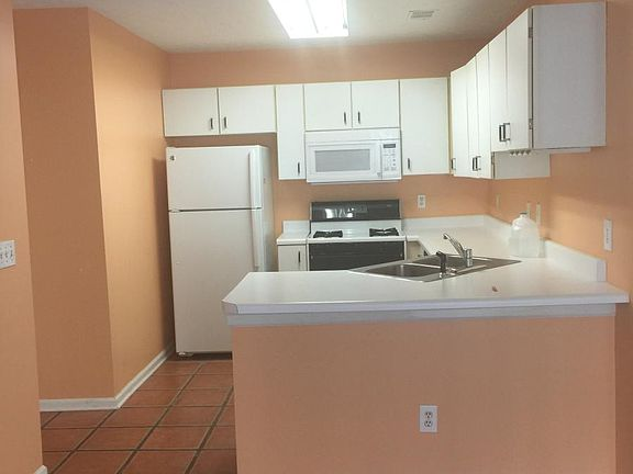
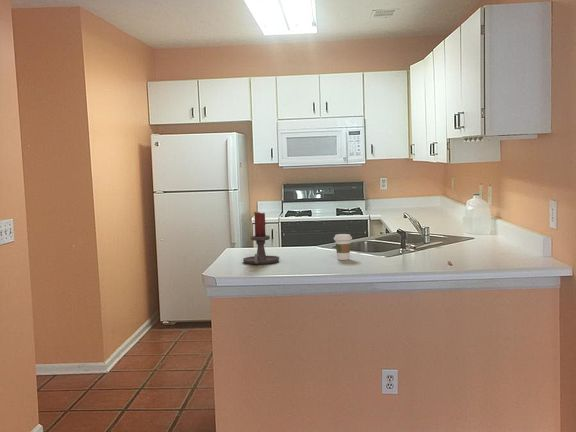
+ coffee cup [333,233,353,261]
+ candle holder [242,211,280,266]
